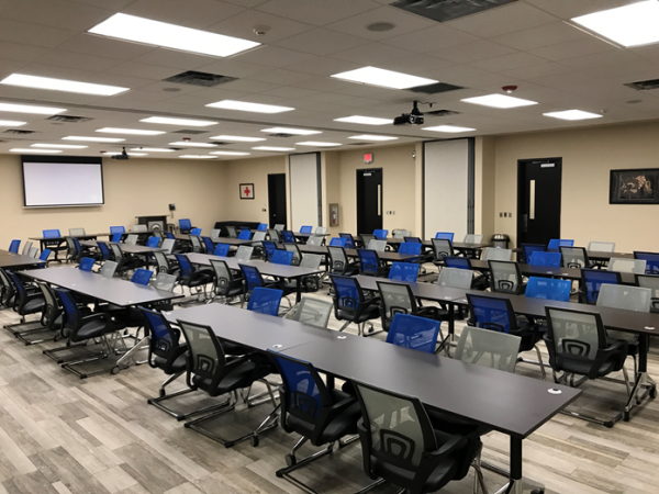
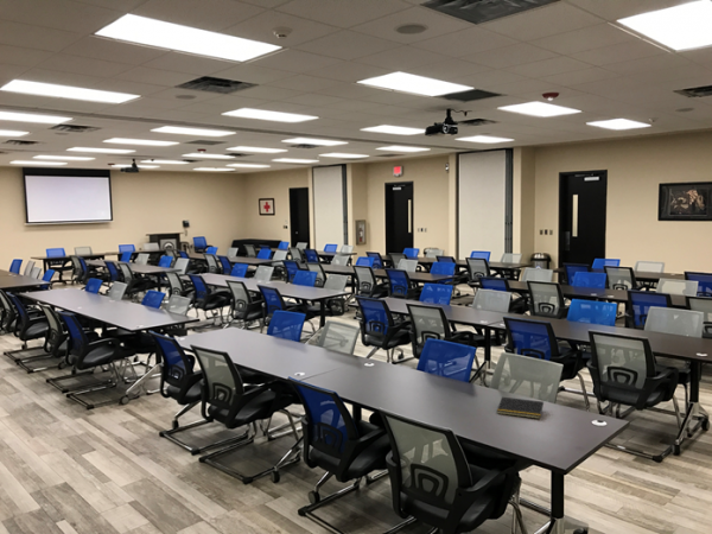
+ notepad [496,396,545,420]
